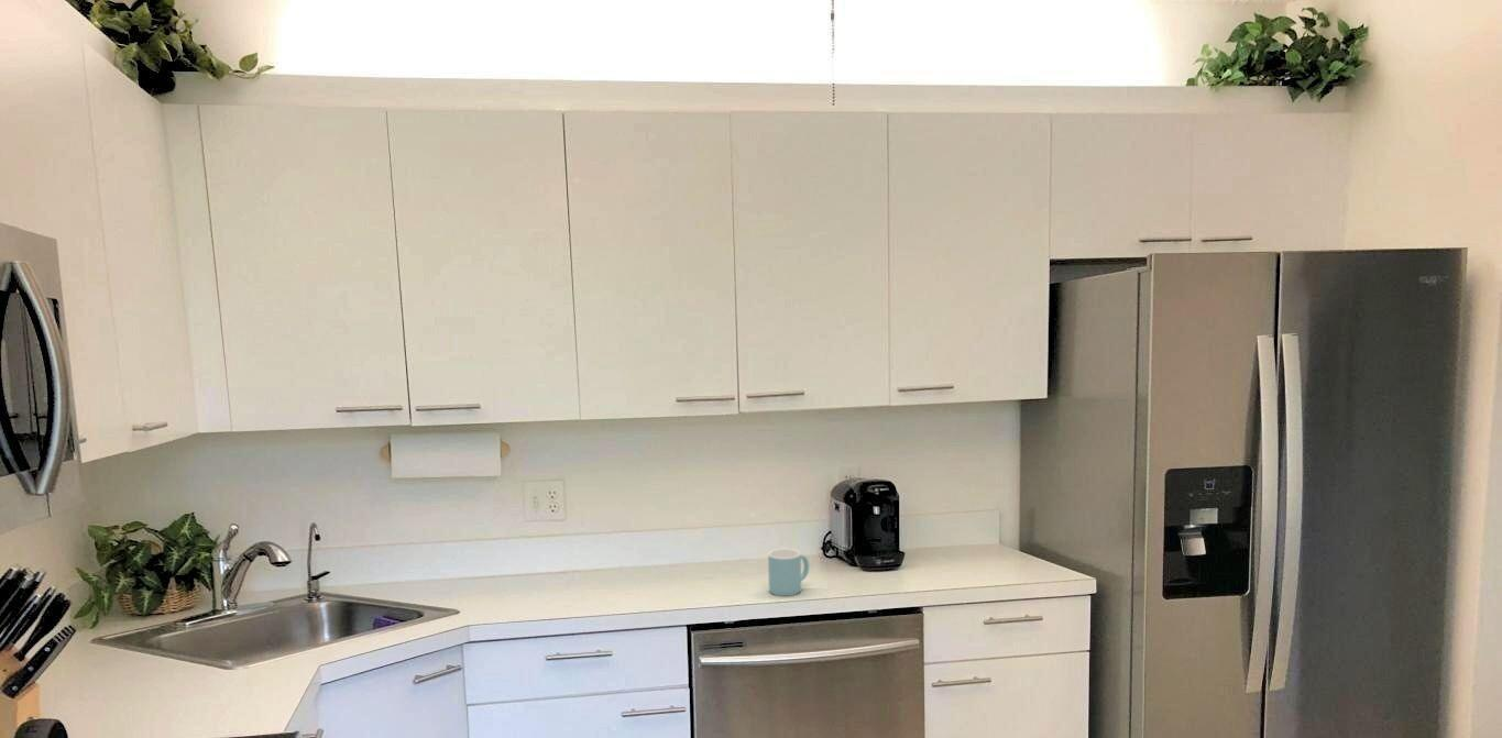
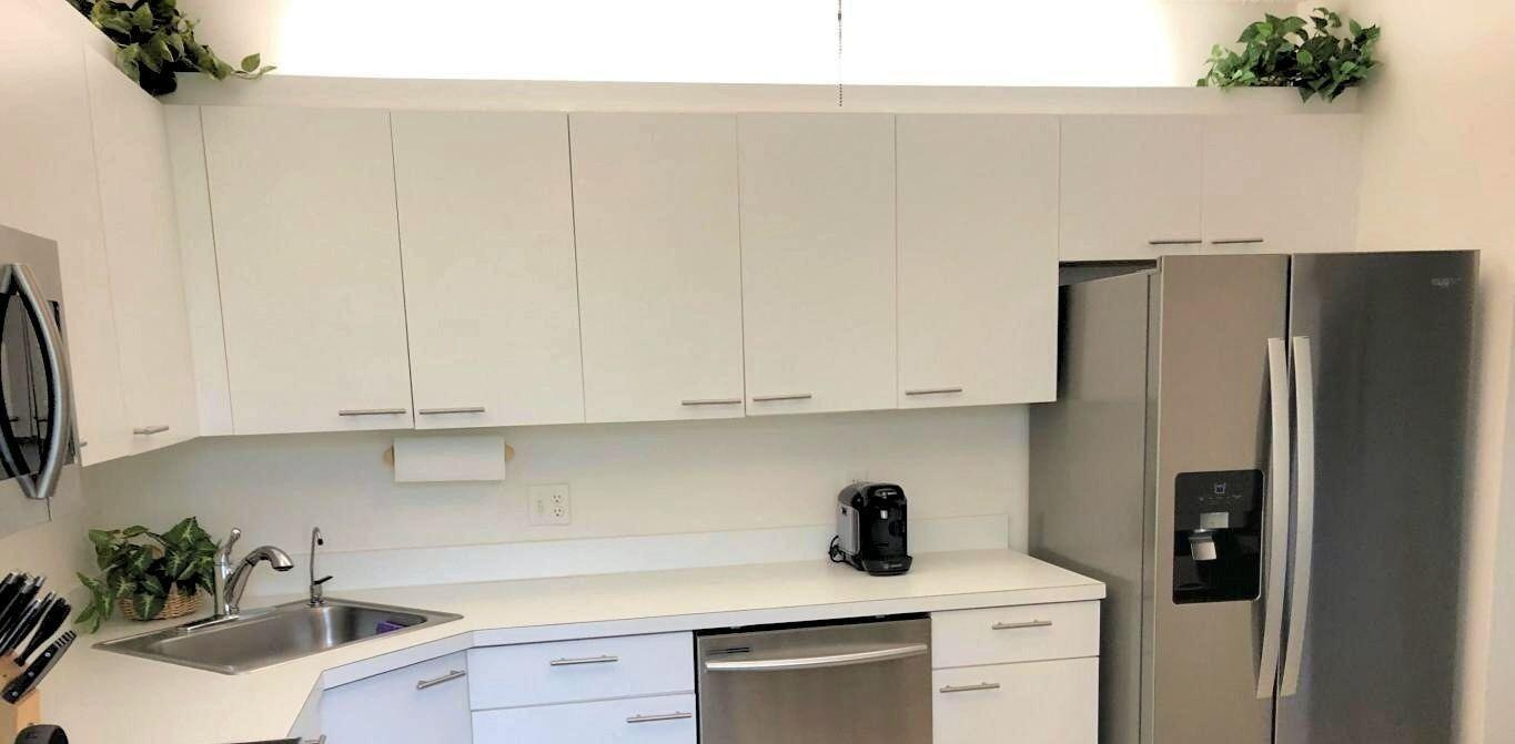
- mug [767,548,810,597]
